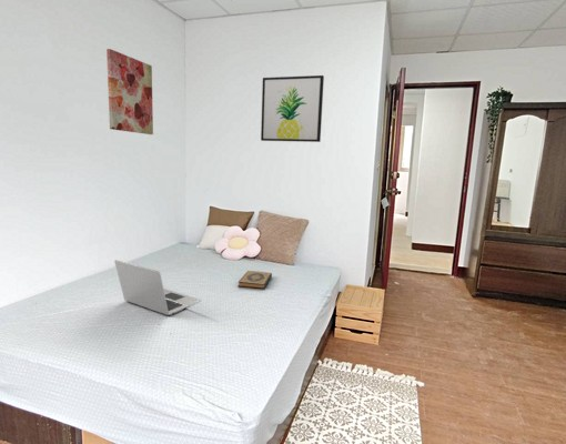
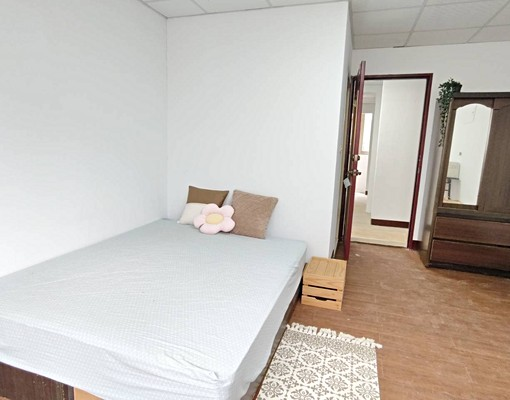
- hardback book [237,270,273,290]
- wall art [260,74,325,143]
- laptop [113,259,203,316]
- wall art [105,48,154,135]
